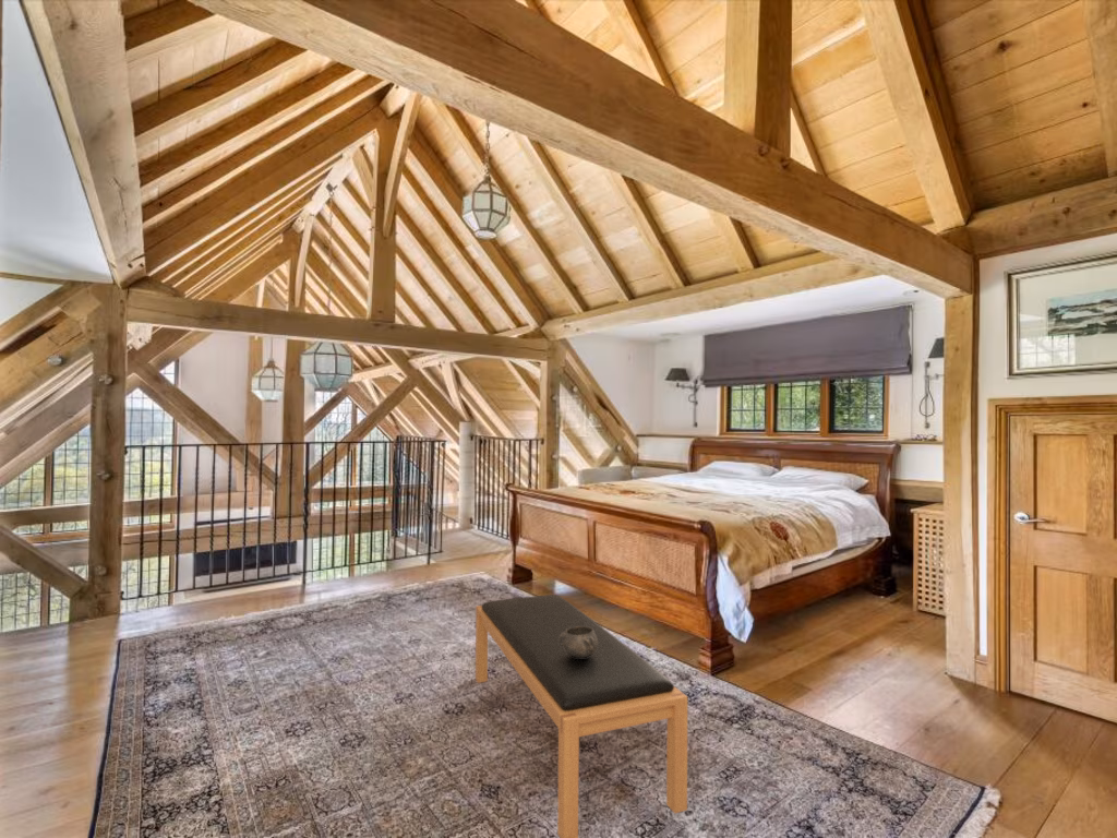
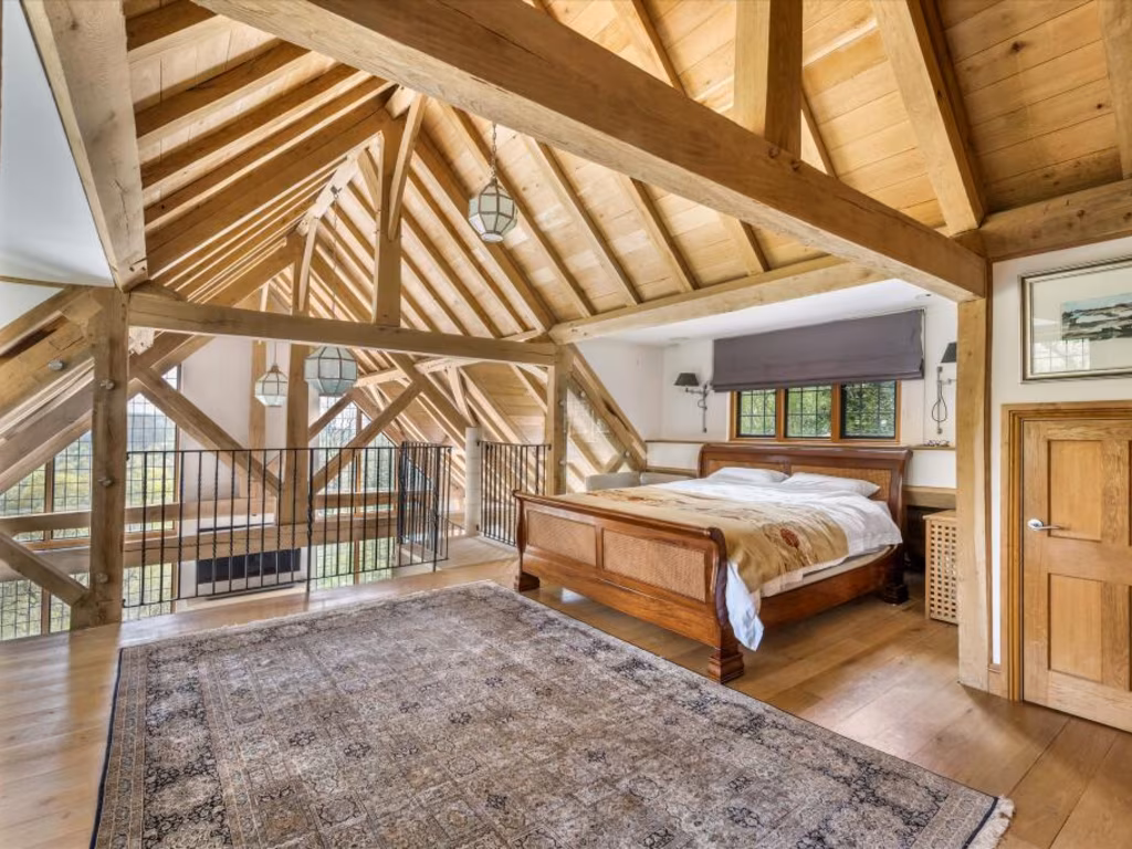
- decorative bowl [558,626,598,658]
- bench [475,594,688,838]
